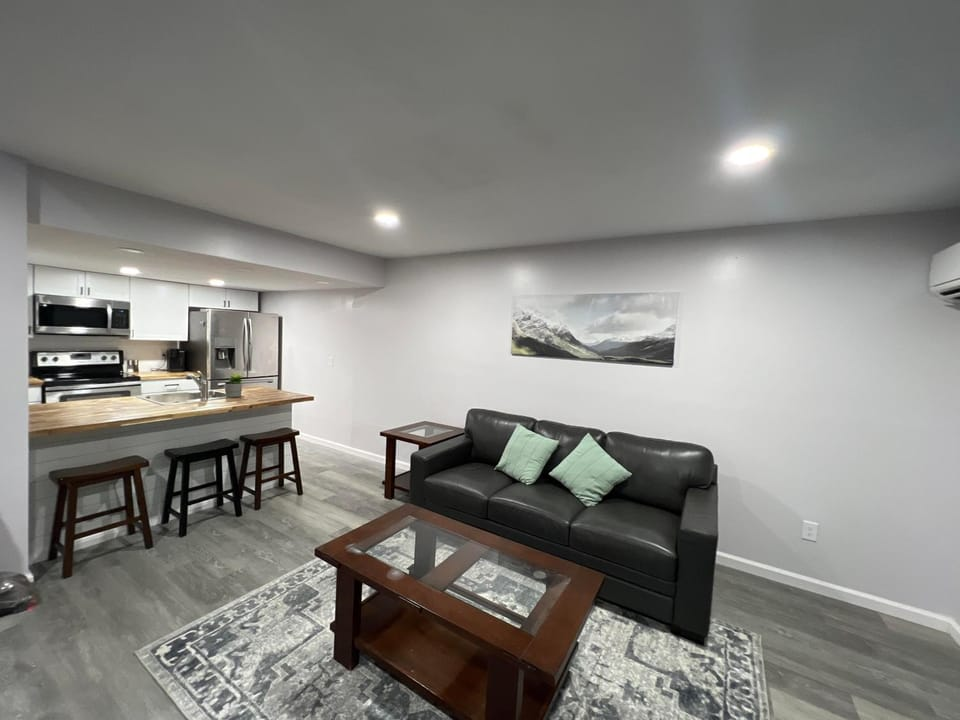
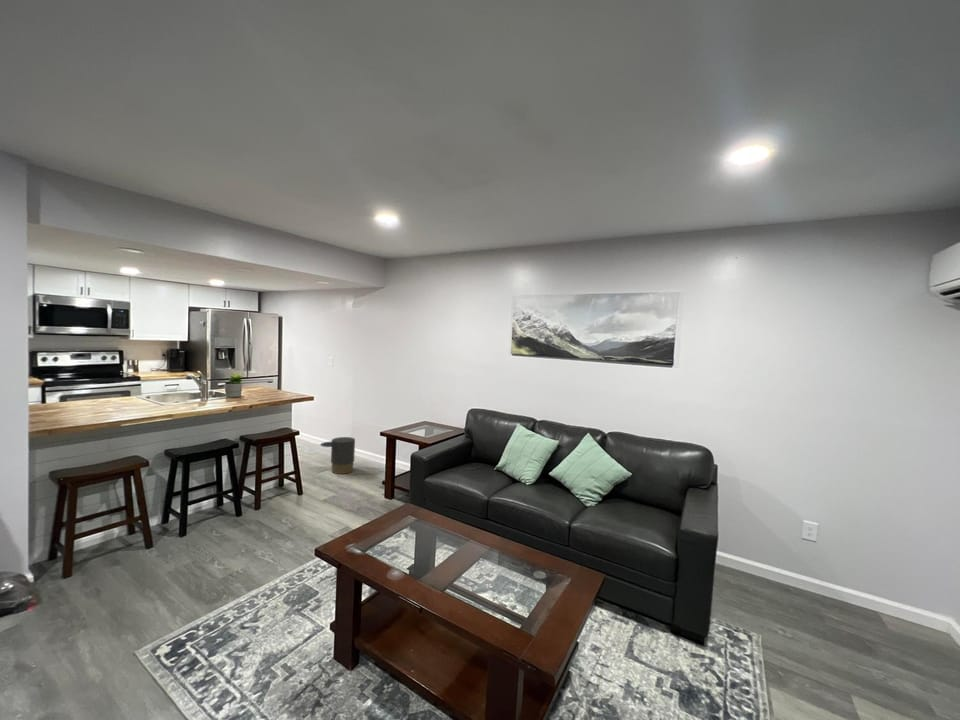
+ trash can [319,436,356,475]
